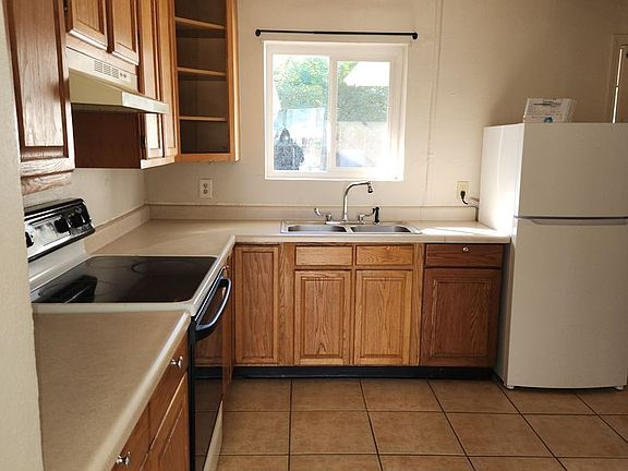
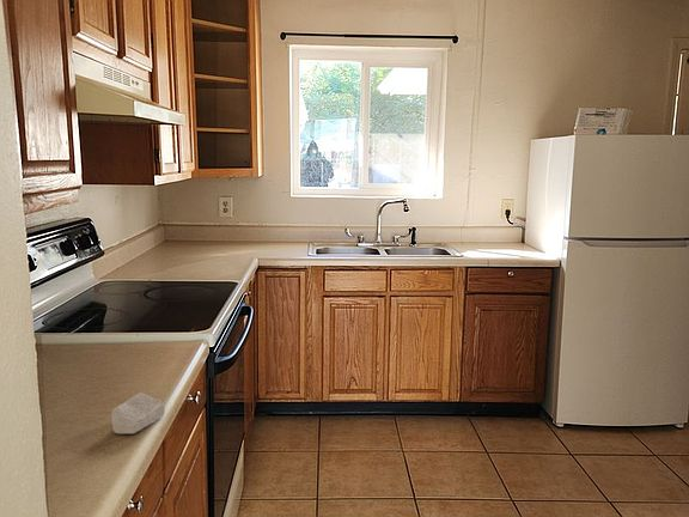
+ soap bar [110,391,166,434]
